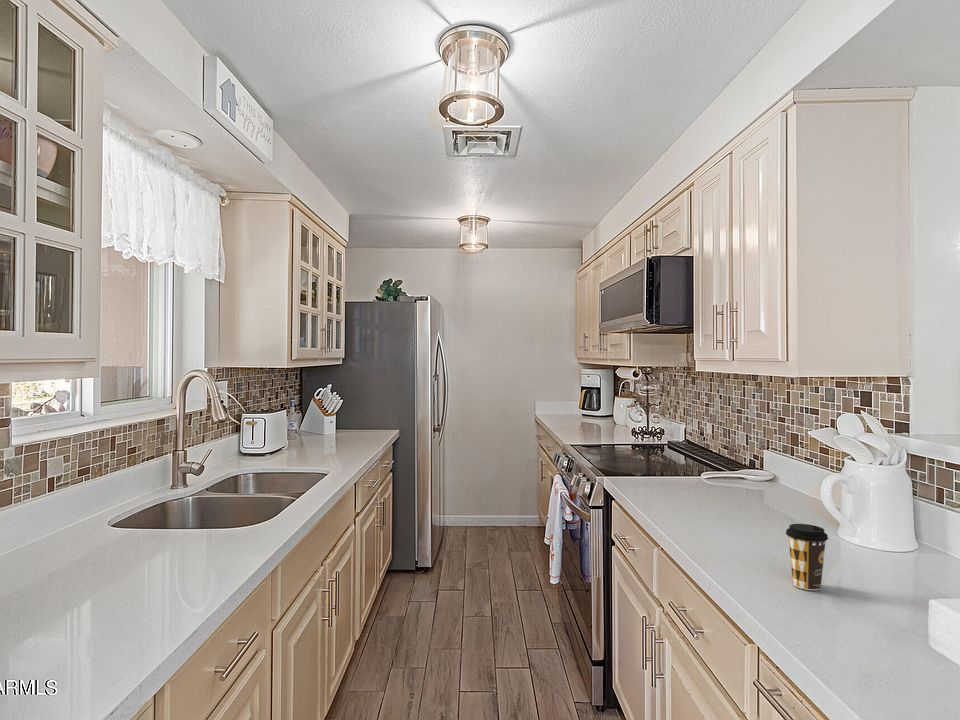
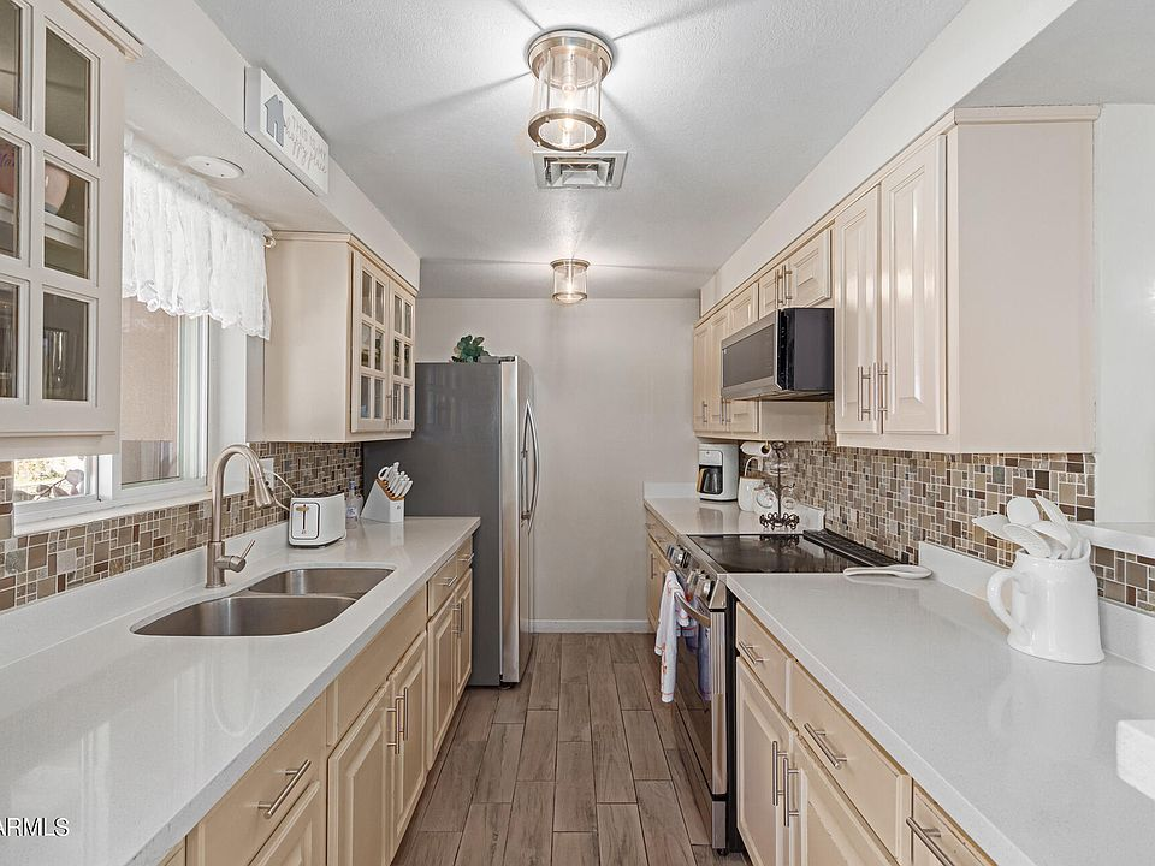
- coffee cup [785,523,829,591]
